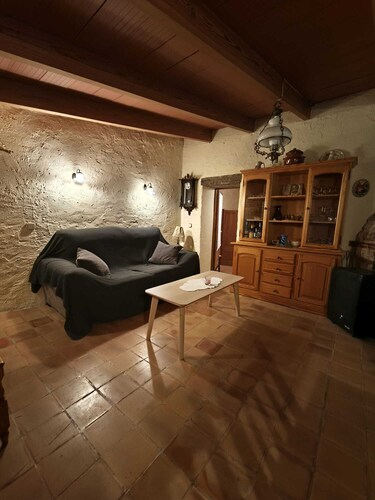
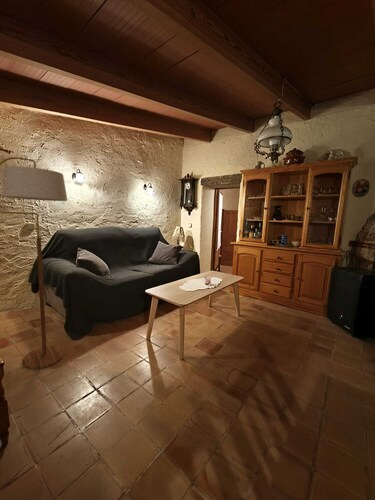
+ floor lamp [0,156,68,370]
